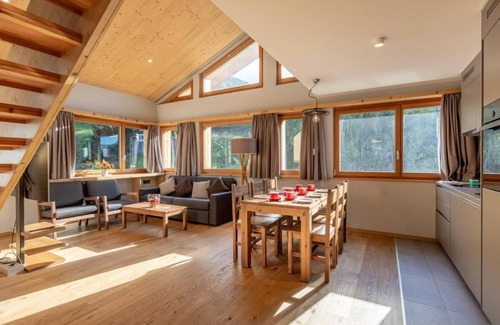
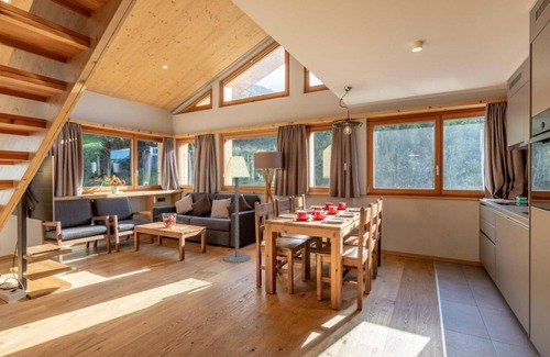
+ floor lamp [222,155,251,264]
